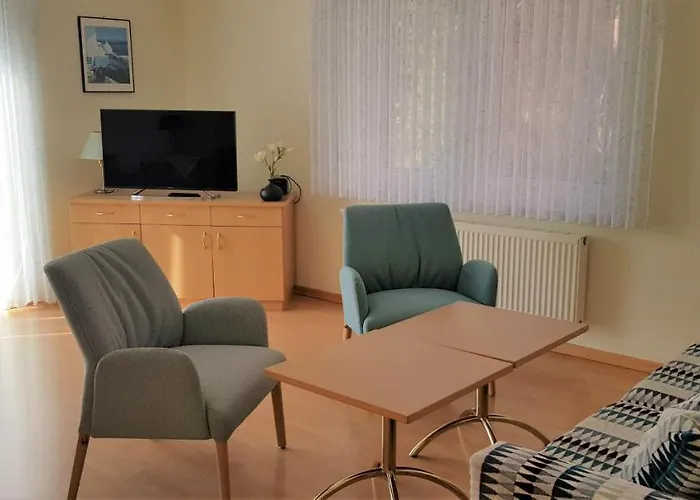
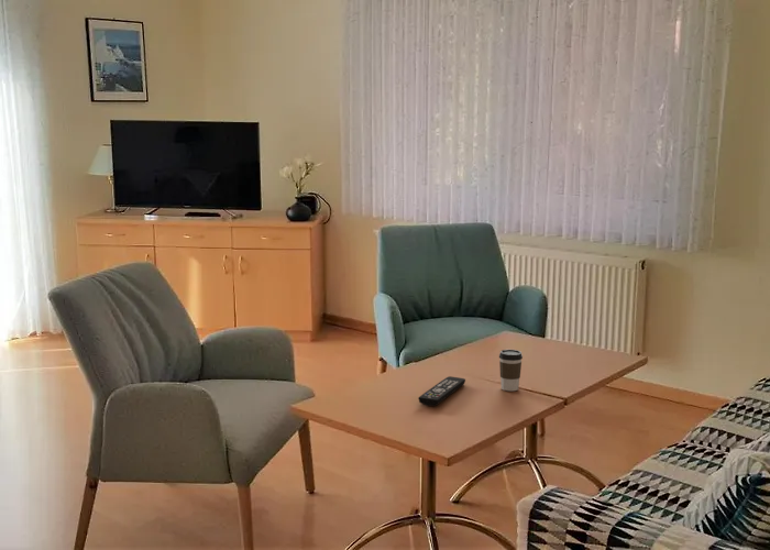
+ remote control [418,375,466,407]
+ coffee cup [498,349,524,392]
